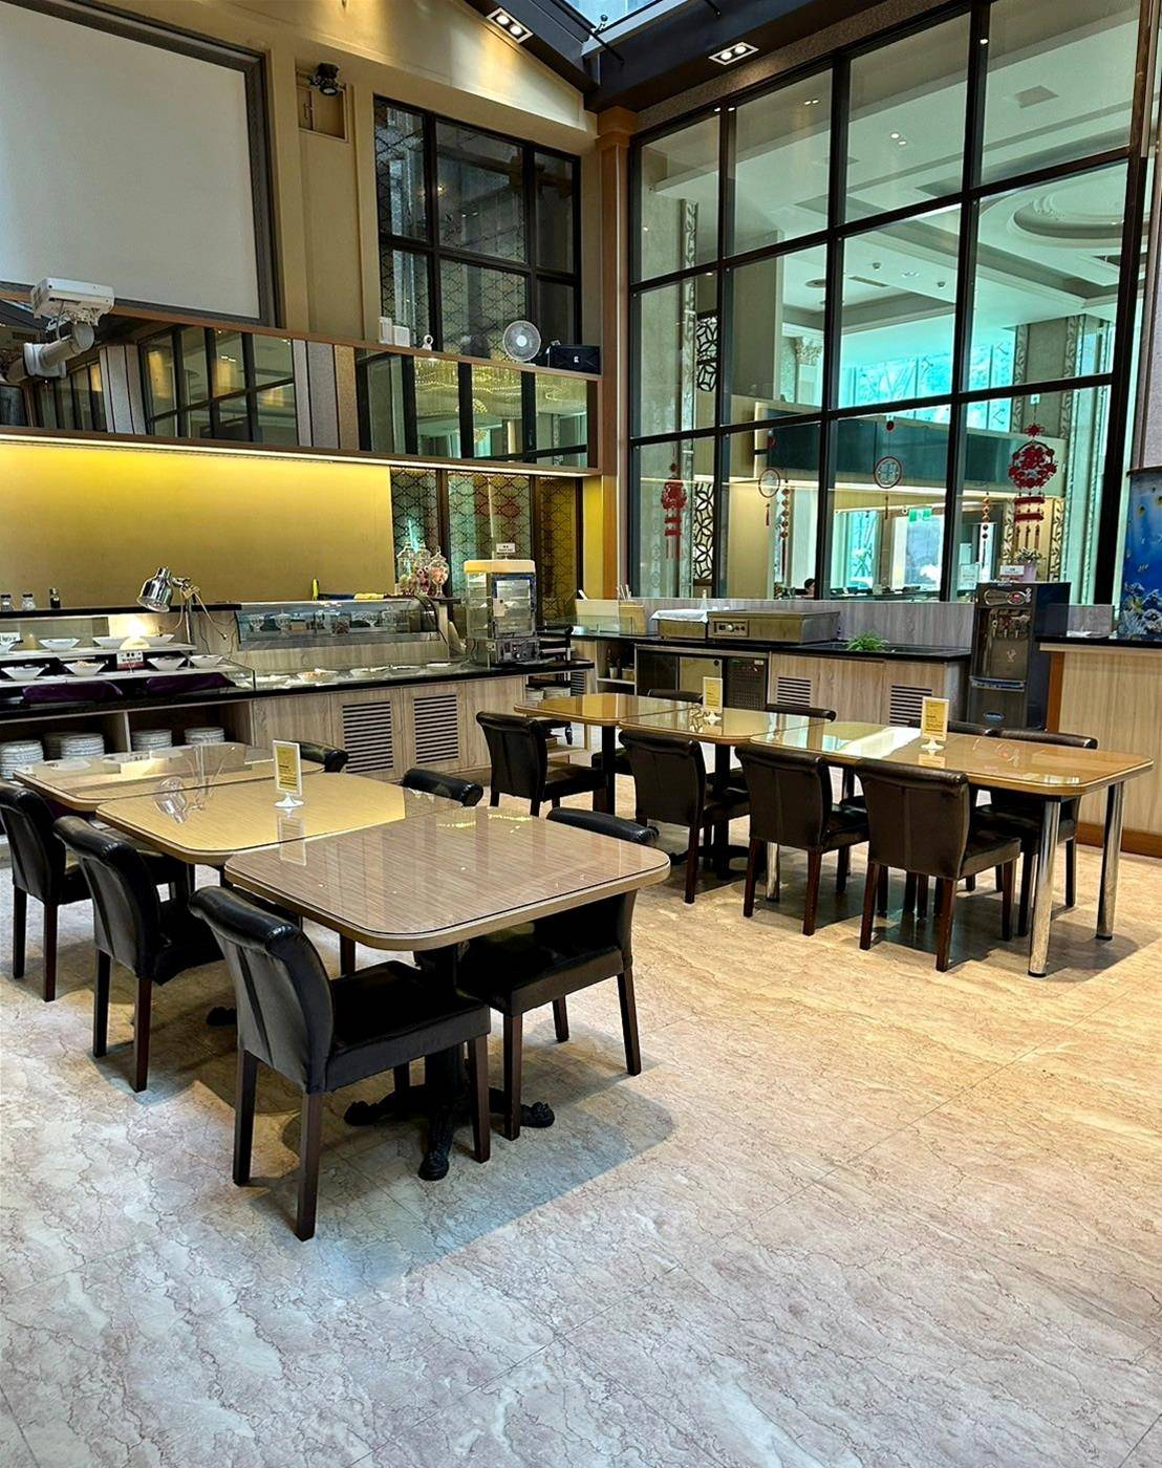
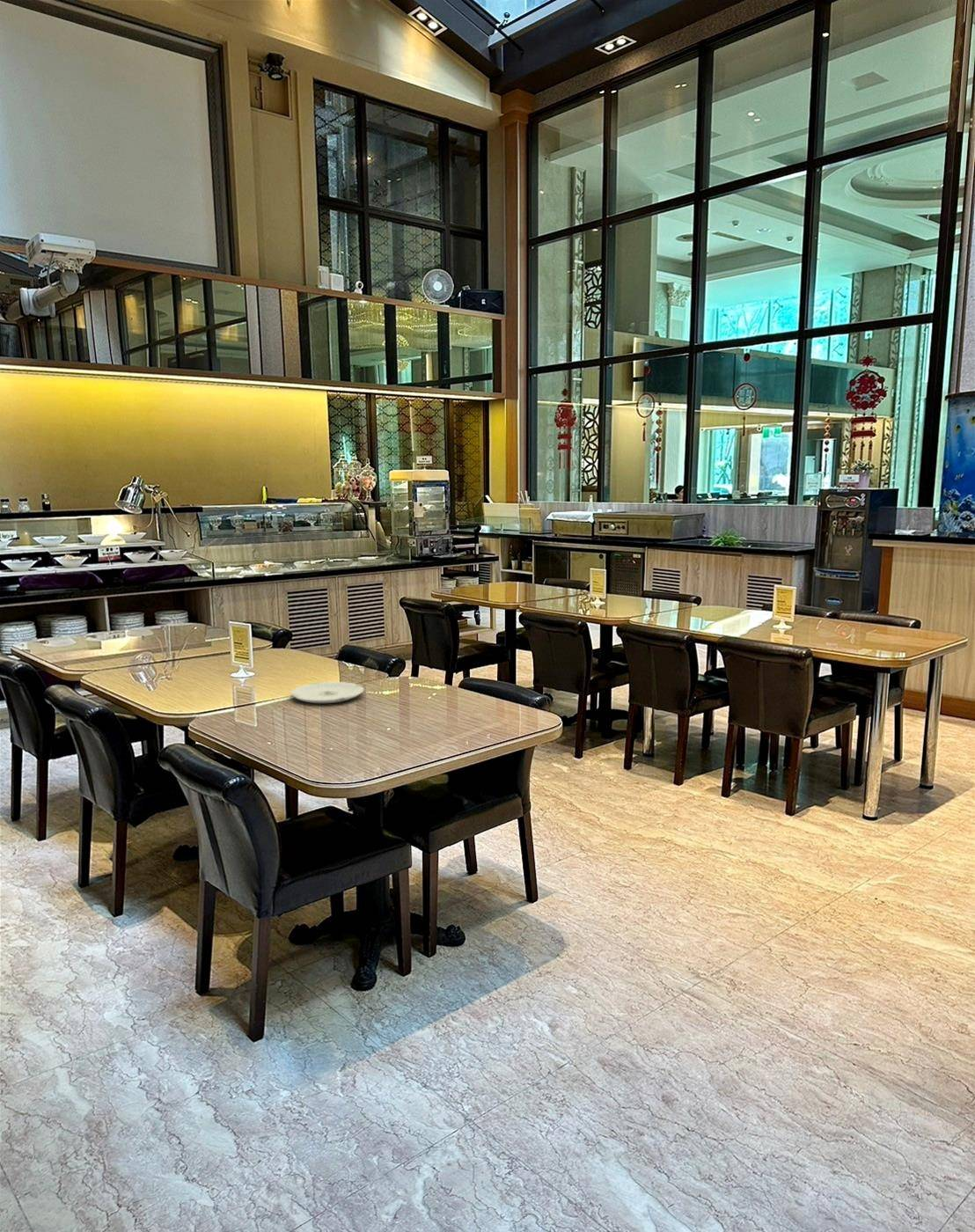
+ plate [290,681,365,704]
